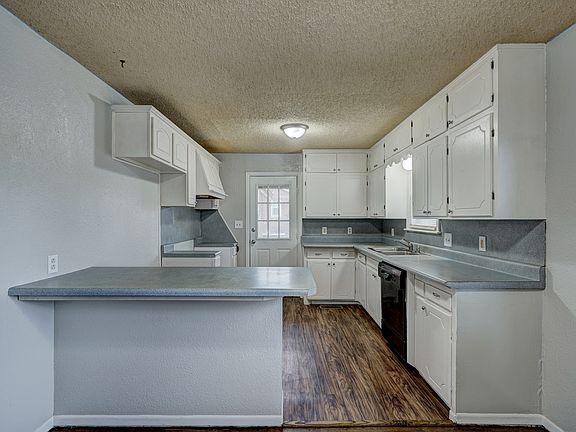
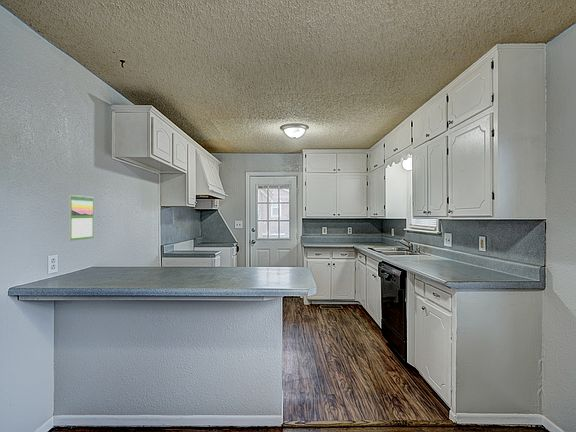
+ calendar [69,194,94,242]
